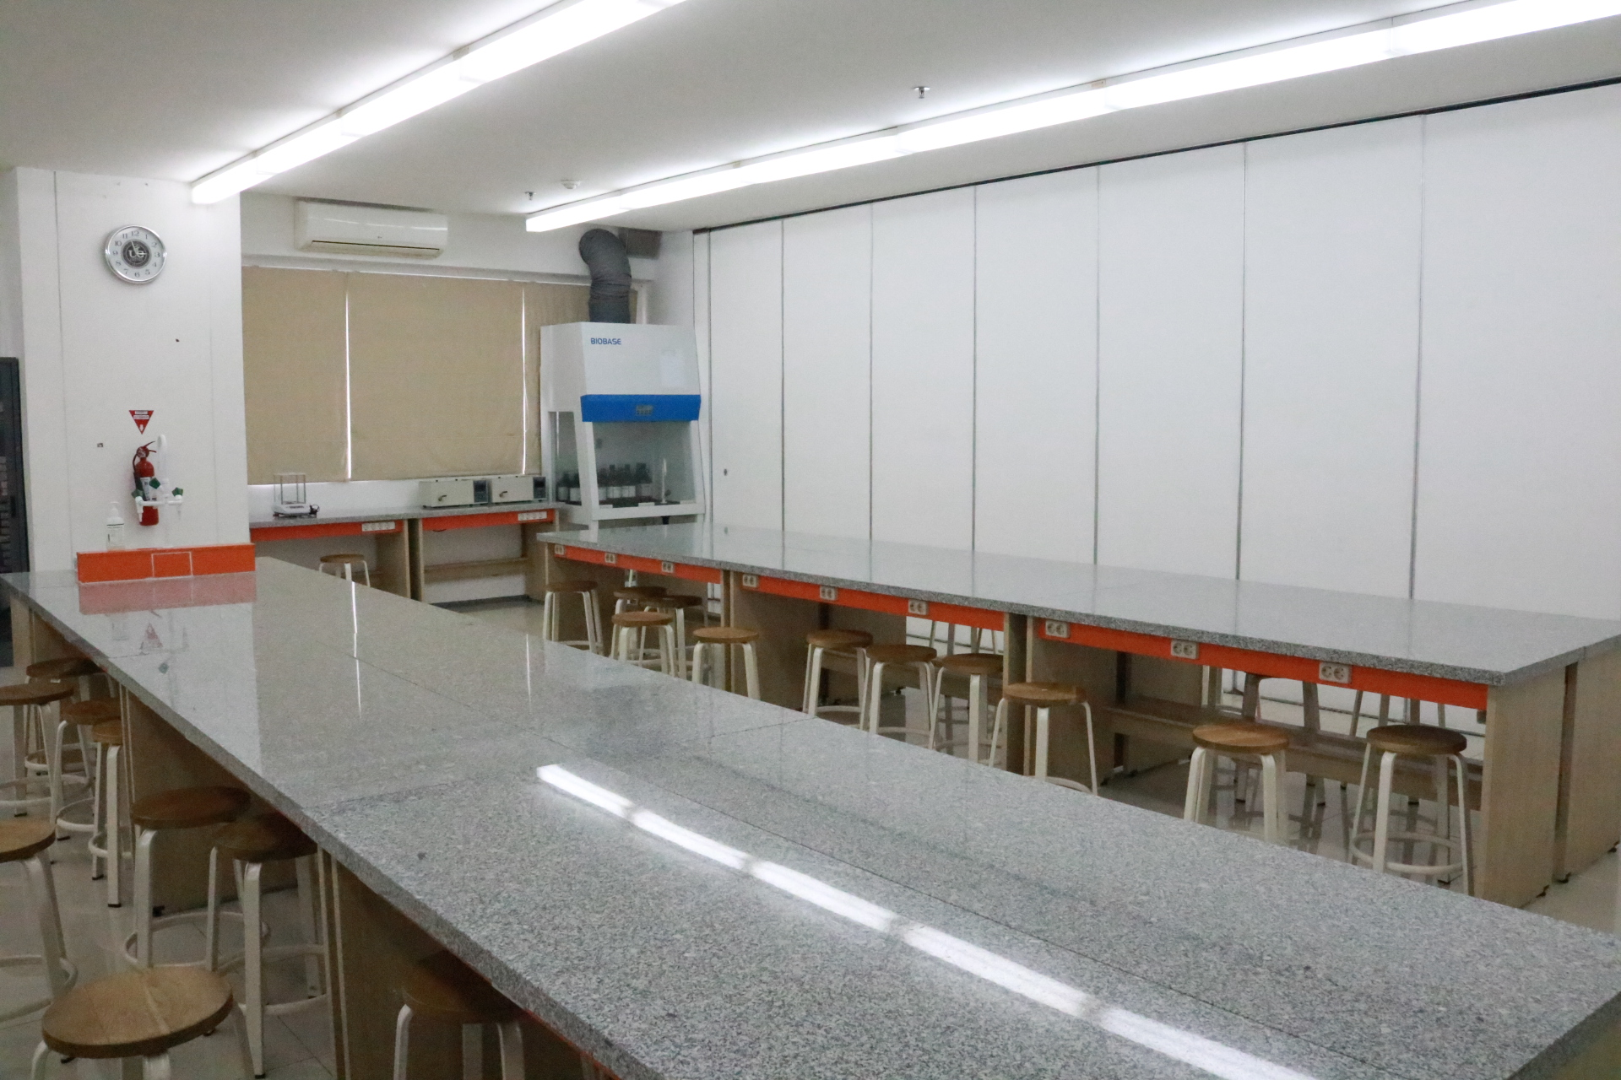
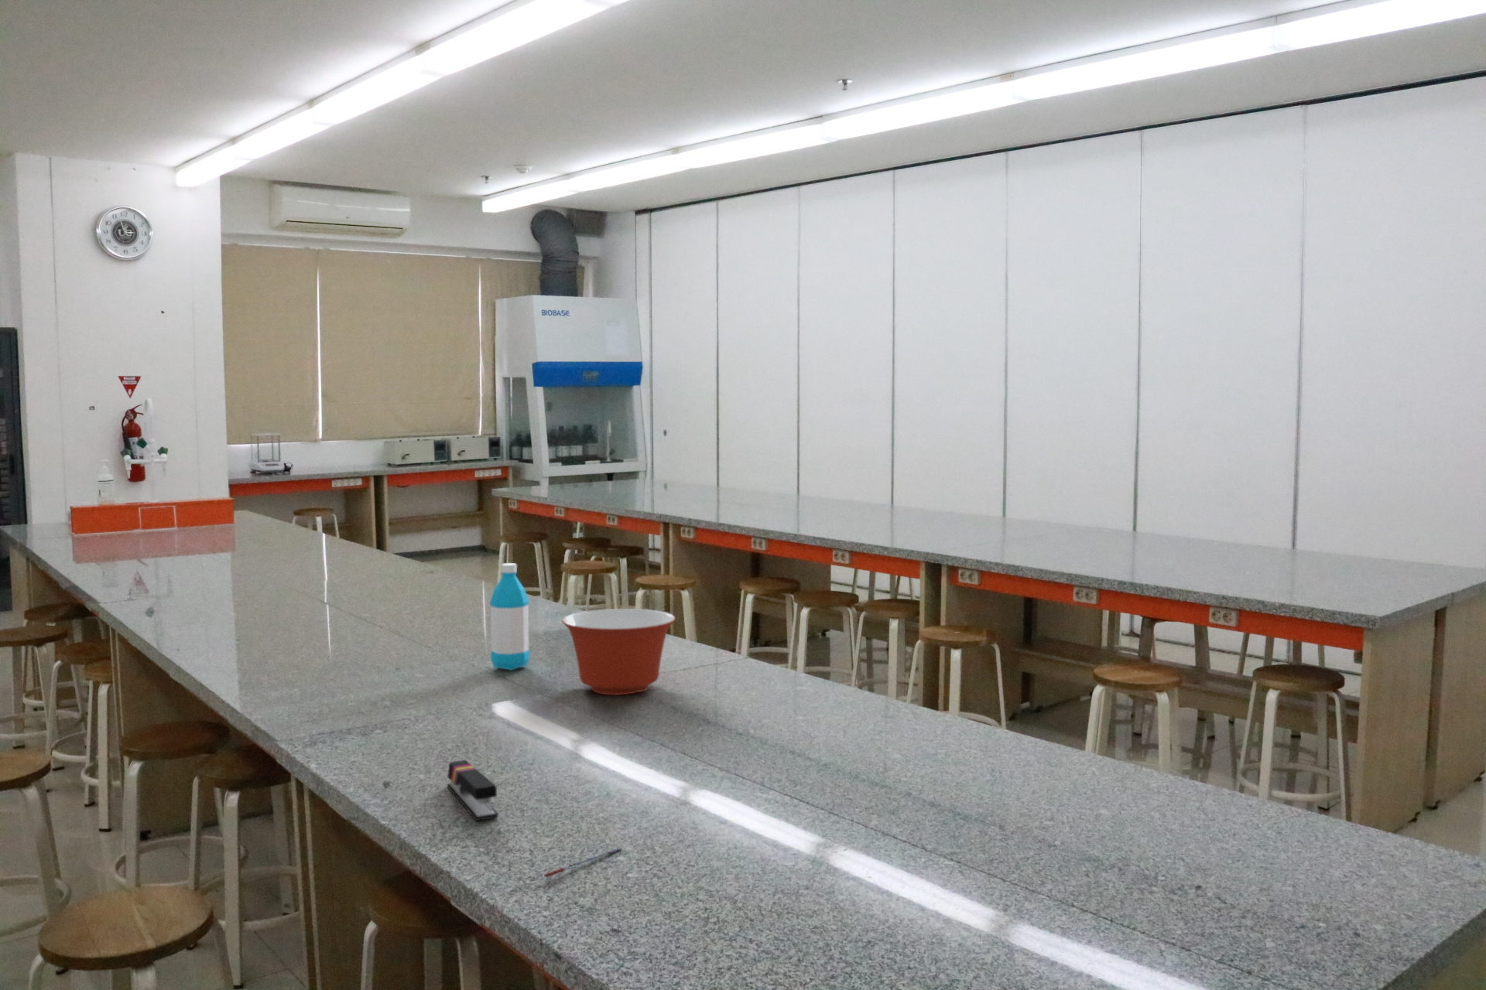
+ pen [543,846,622,877]
+ stapler [447,759,499,821]
+ mixing bowl [561,608,677,696]
+ water bottle [489,562,530,672]
